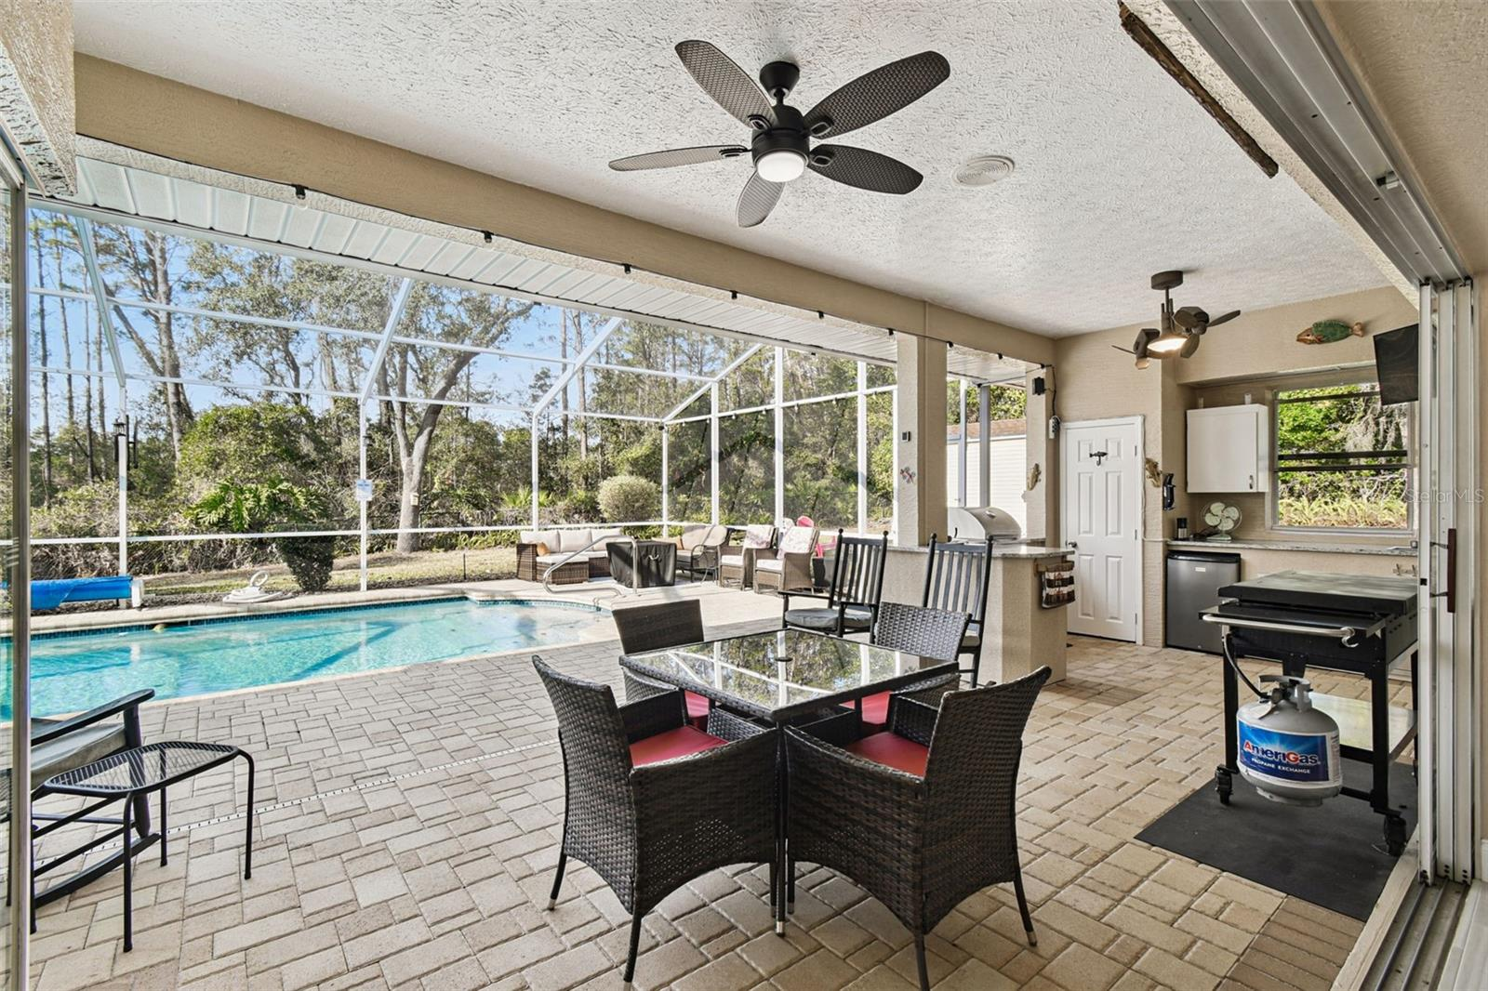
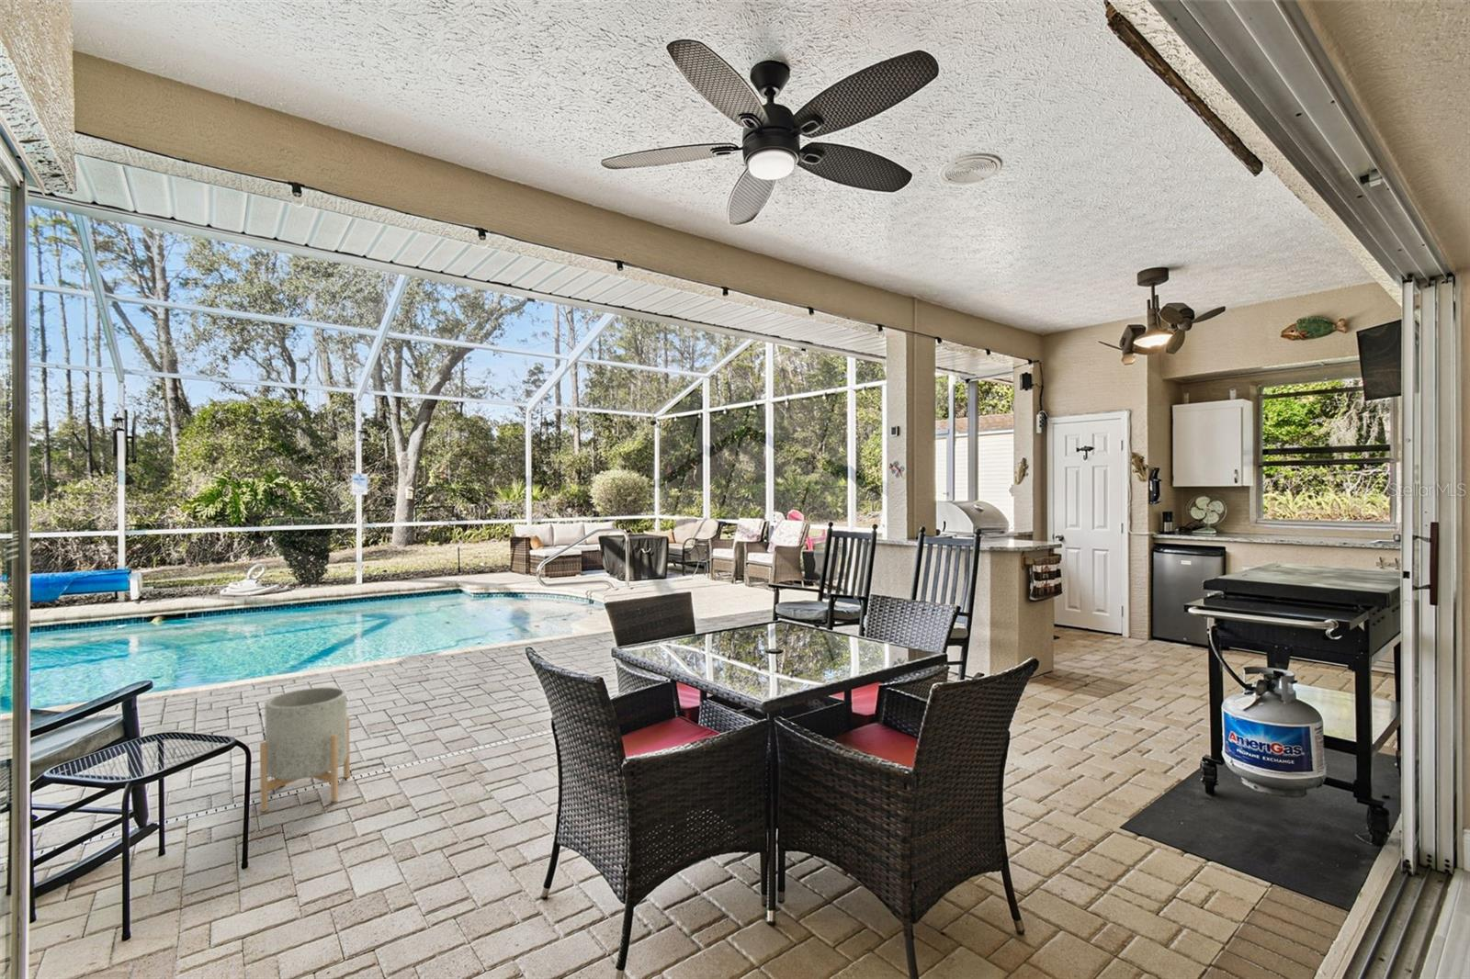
+ planter [259,686,351,813]
